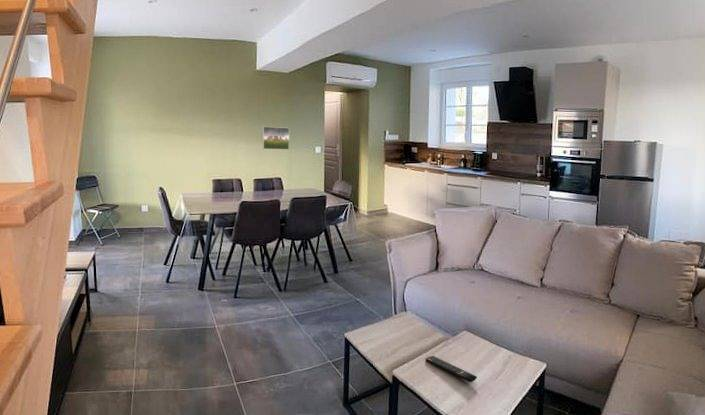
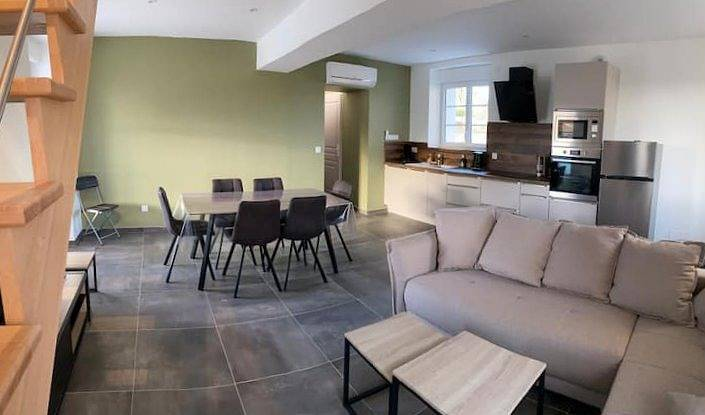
- remote control [425,355,478,383]
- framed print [262,126,290,151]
